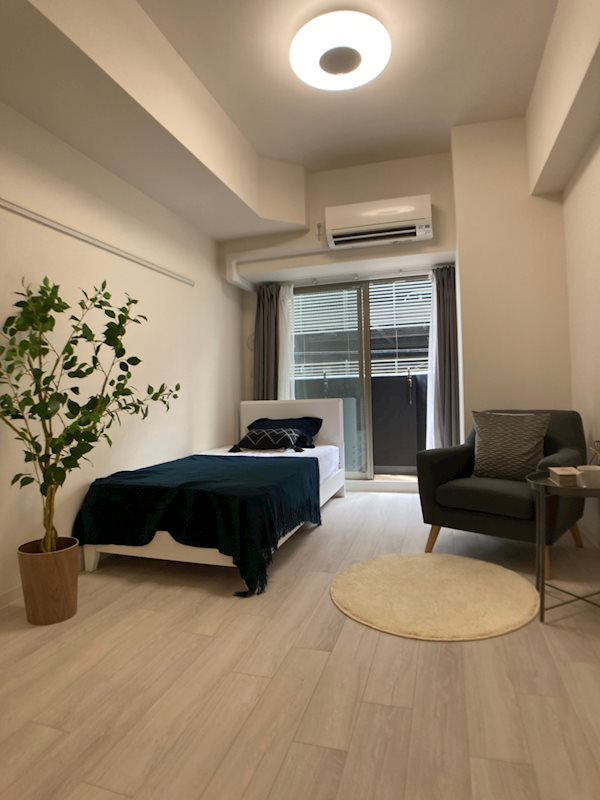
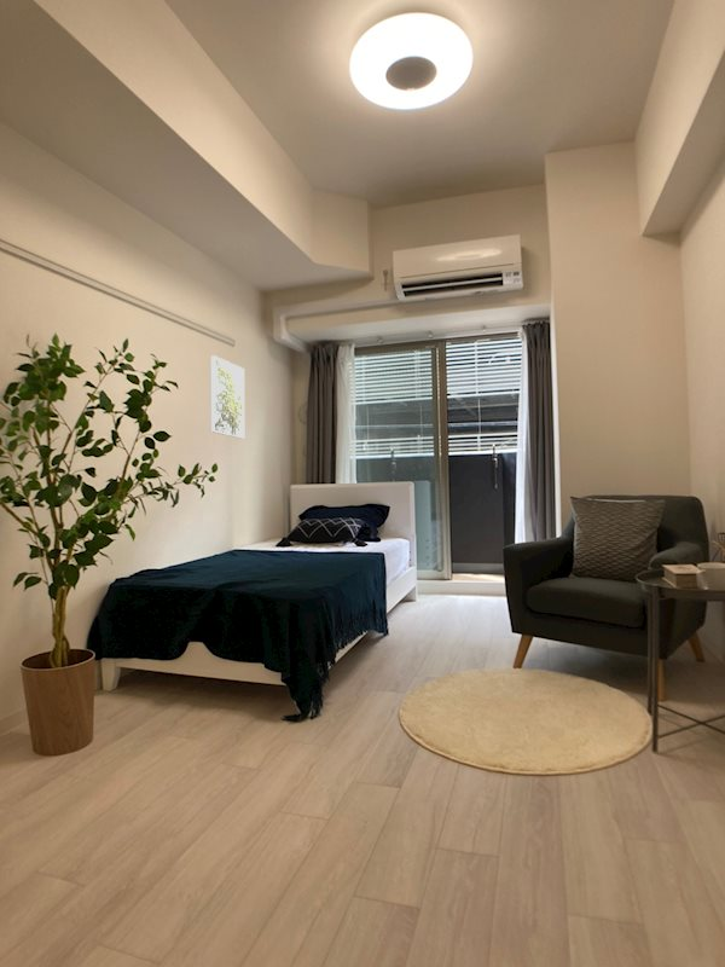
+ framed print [209,354,245,440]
